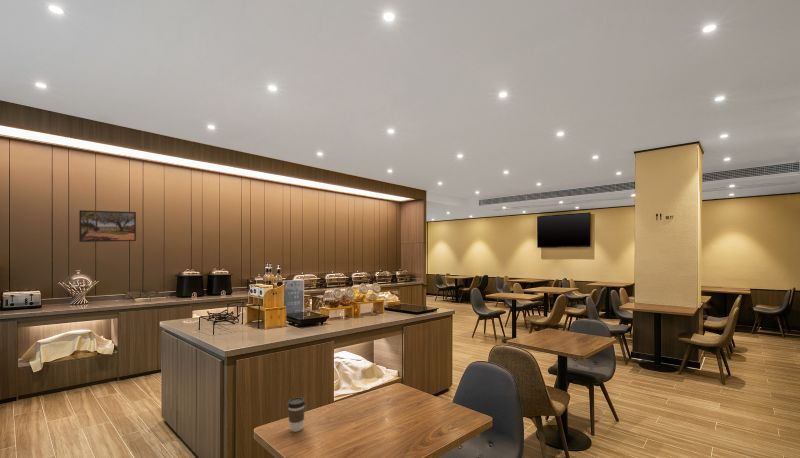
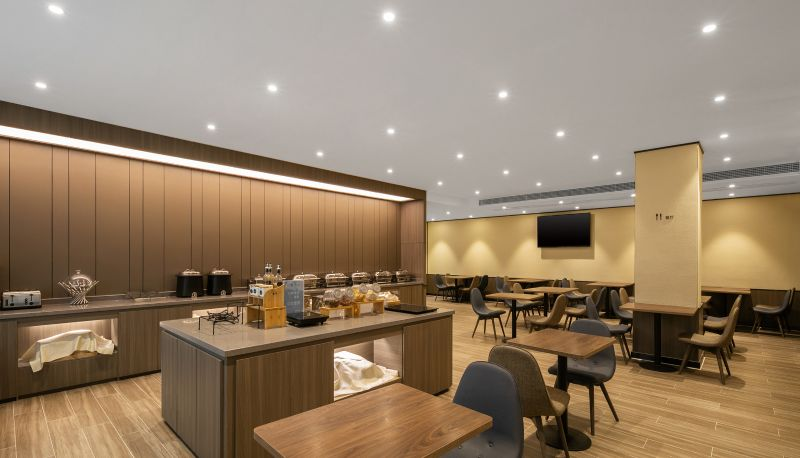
- coffee cup [286,396,306,433]
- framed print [78,209,137,243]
